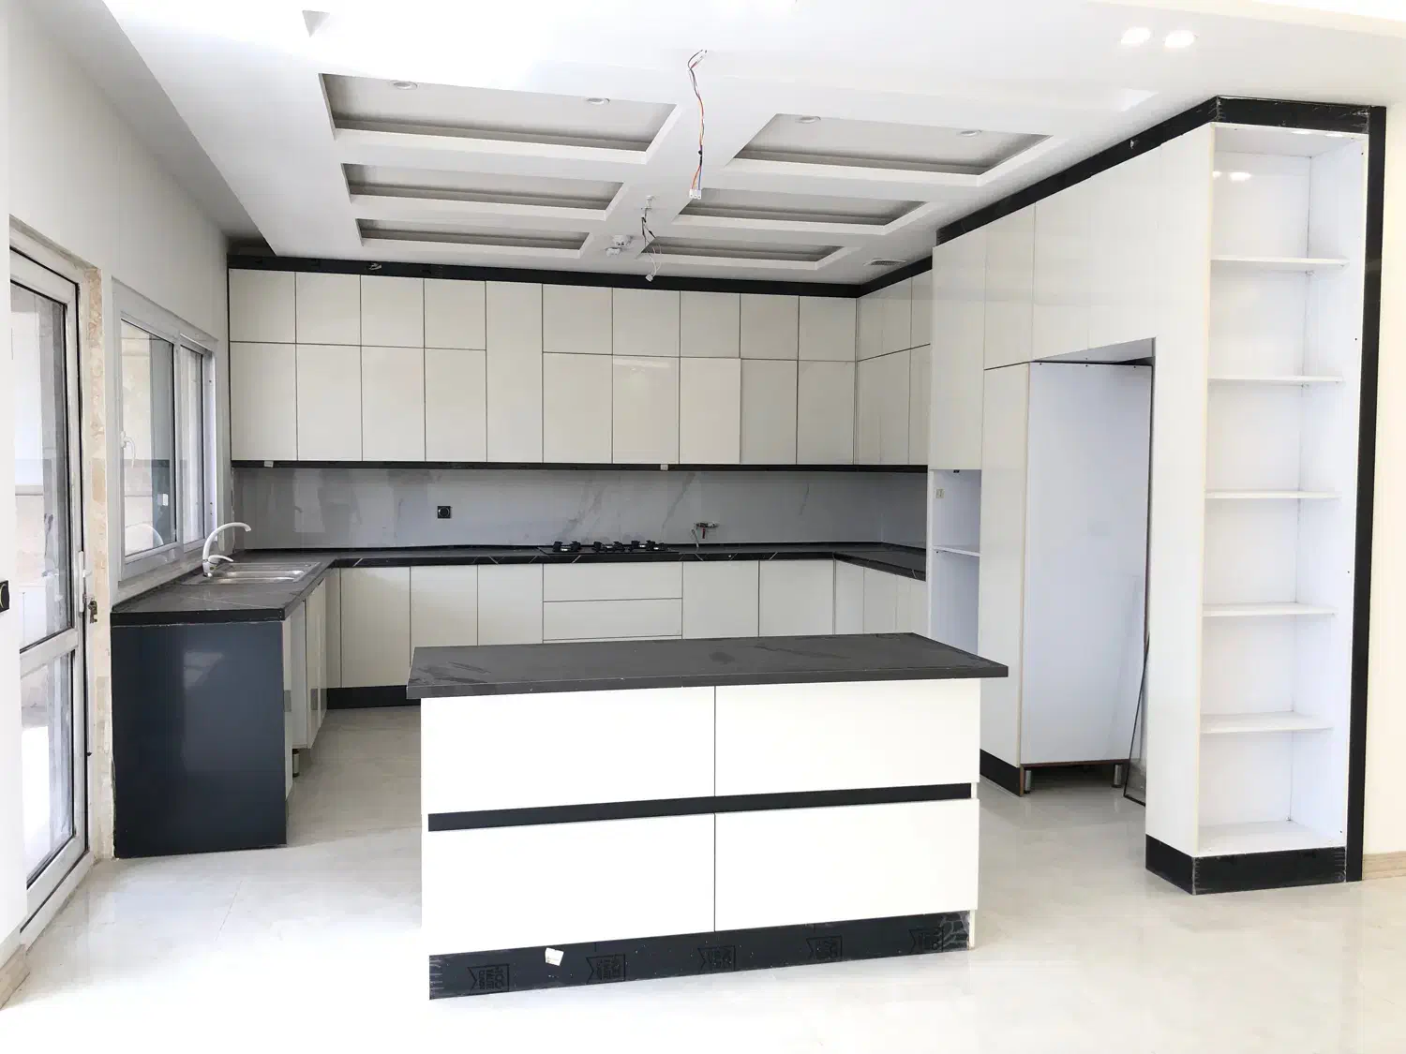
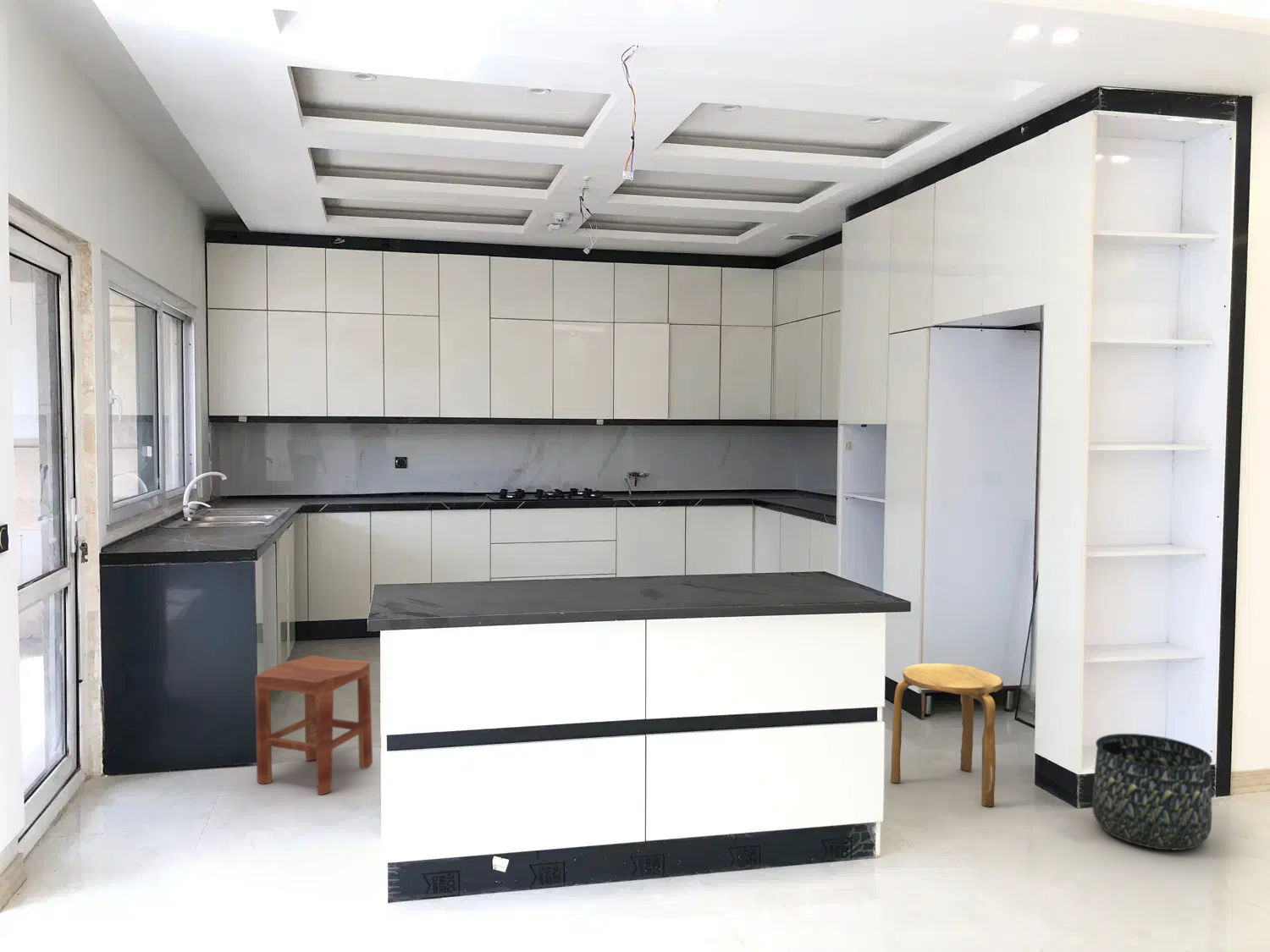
+ stool [890,663,1004,807]
+ stool [254,655,373,795]
+ basket [1091,733,1213,851]
